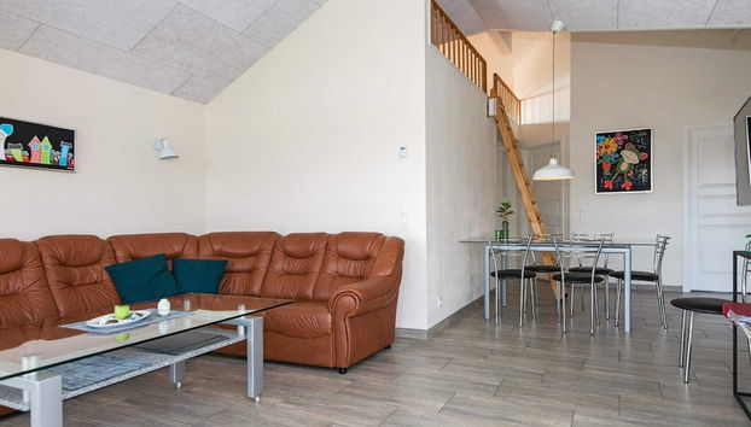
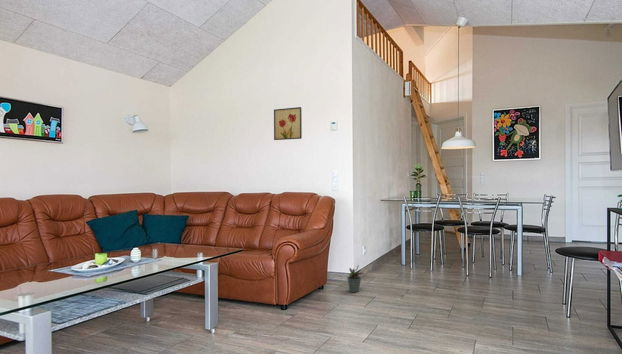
+ potted plant [347,264,365,293]
+ wall art [273,106,303,141]
